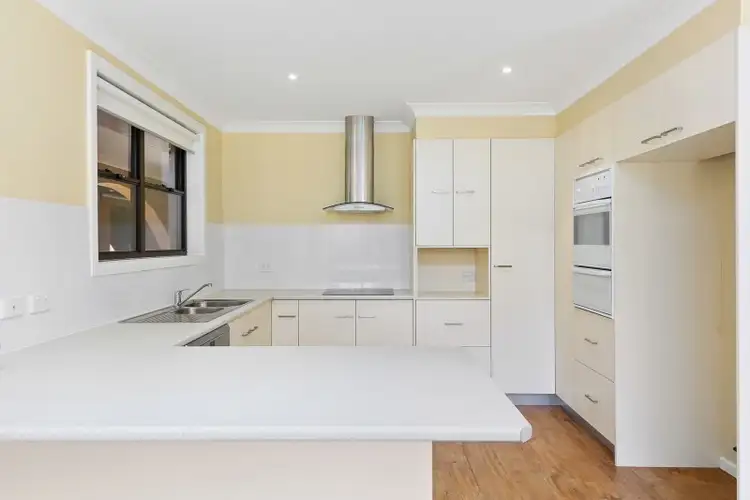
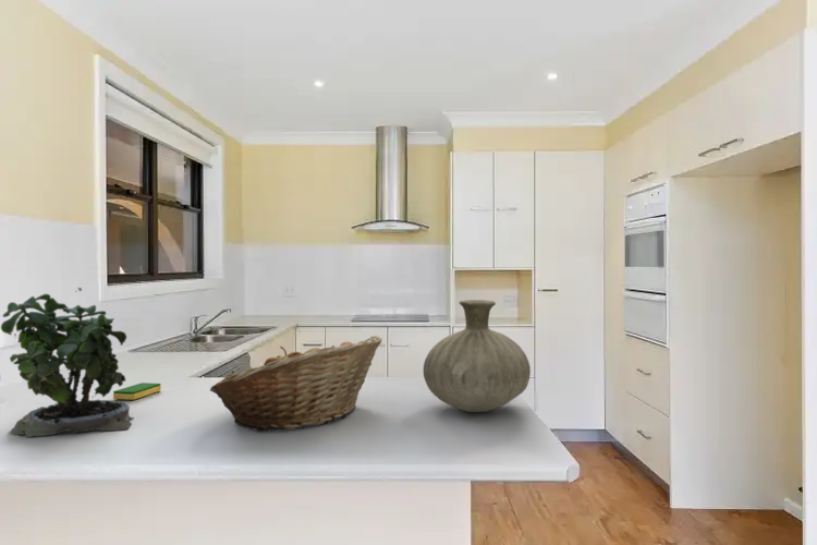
+ potted plant [0,287,134,438]
+ fruit basket [209,335,383,433]
+ vase [423,299,532,413]
+ dish sponge [112,382,162,401]
